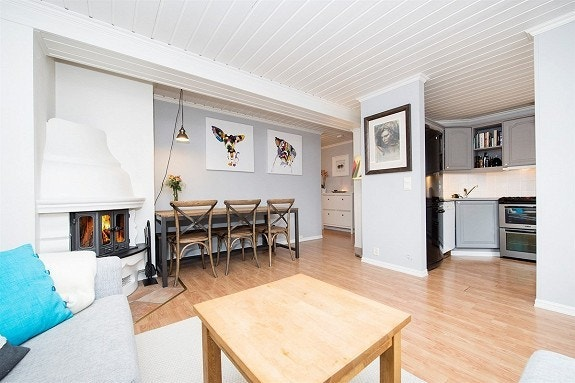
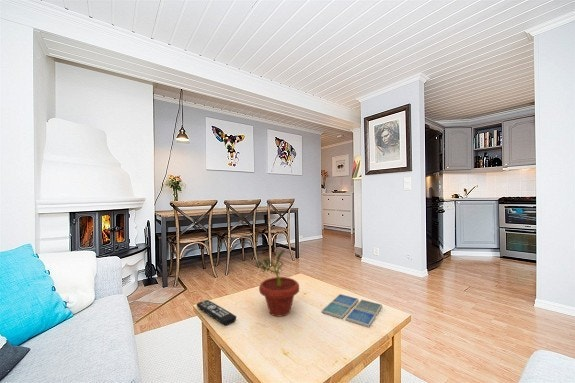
+ remote control [196,299,237,326]
+ drink coaster [321,293,383,328]
+ potted plant [256,248,300,317]
